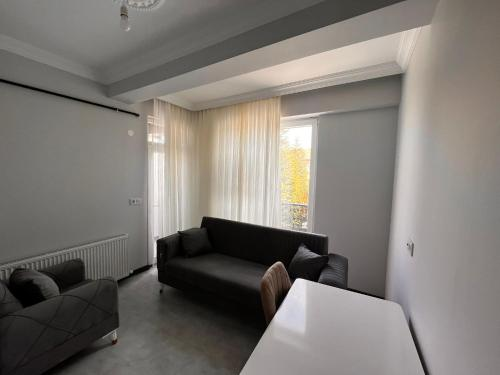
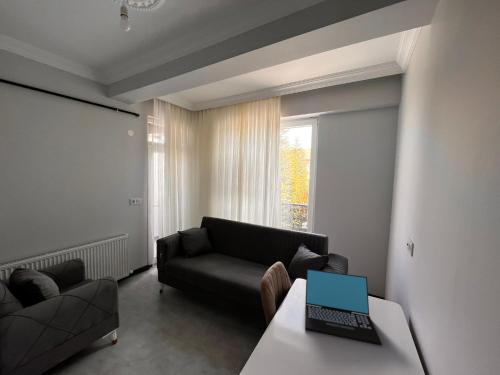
+ laptop [304,268,383,346]
